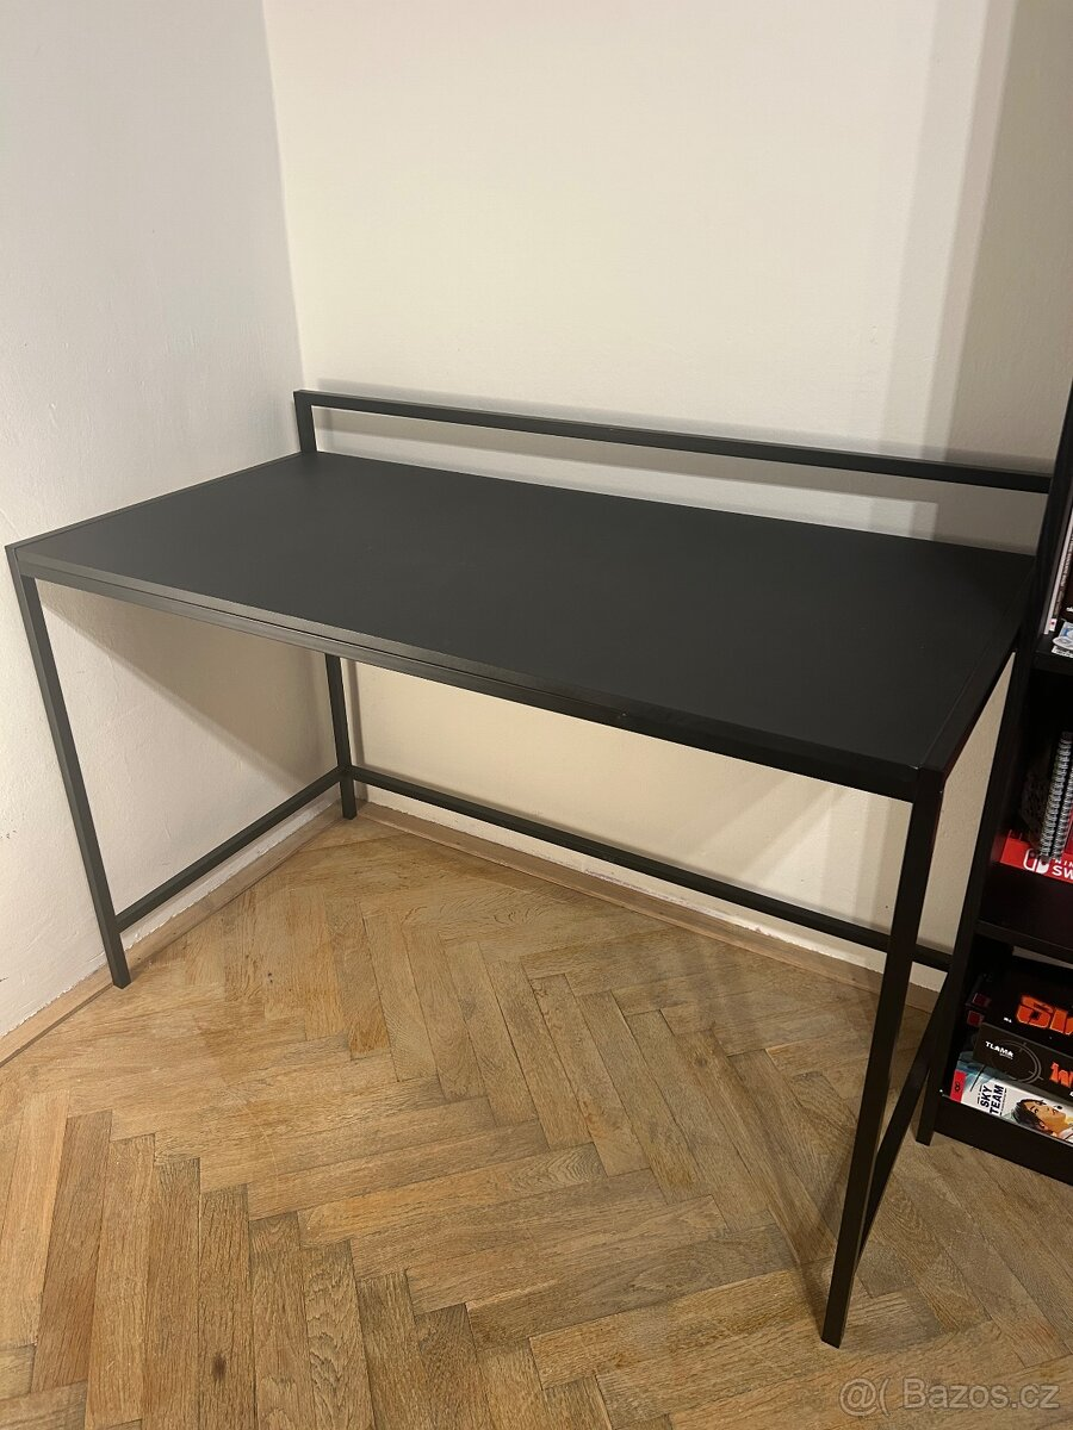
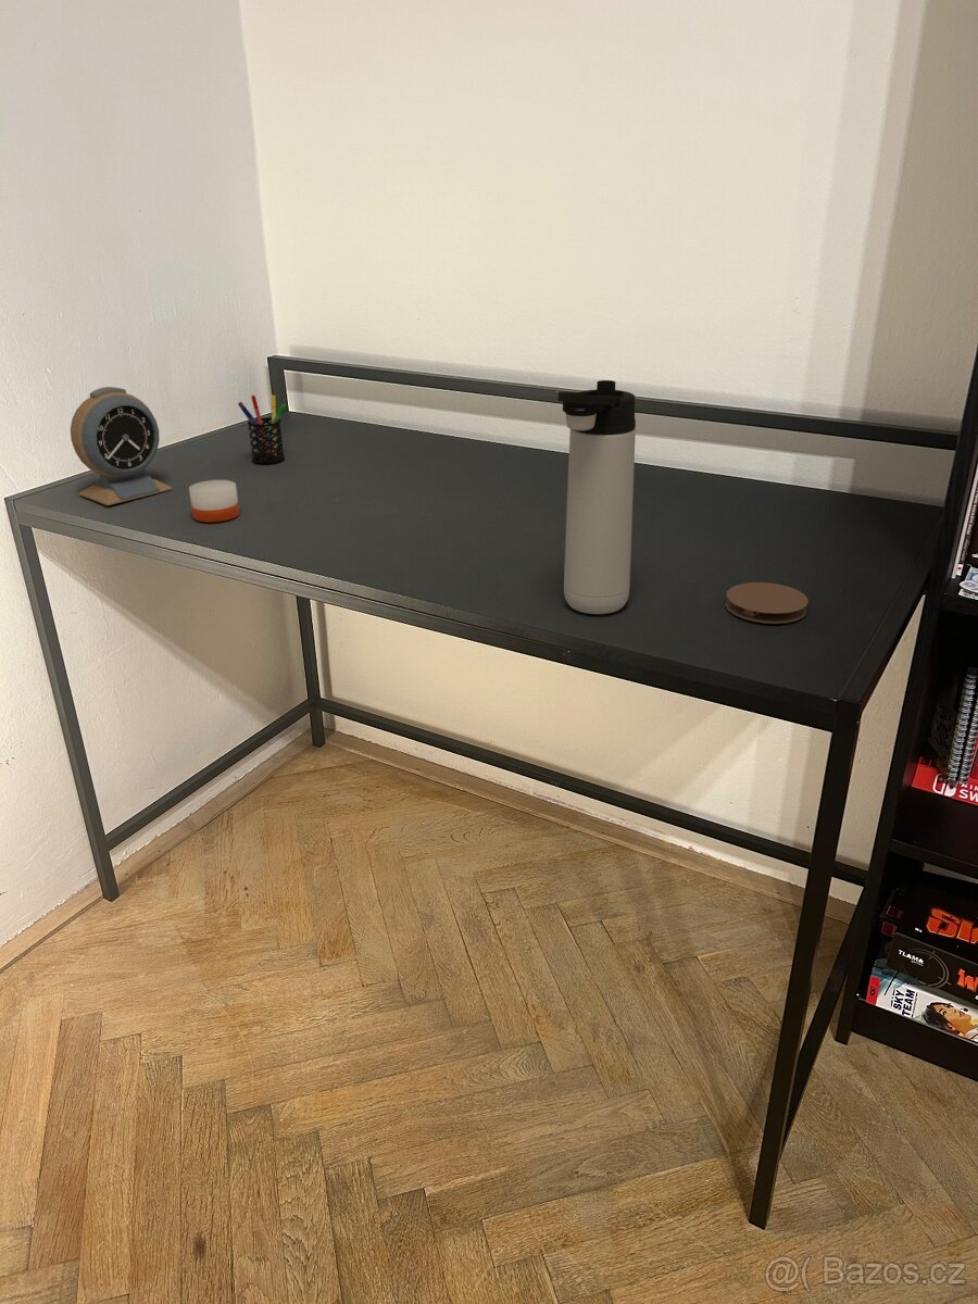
+ thermos bottle [556,379,637,615]
+ pen holder [237,394,287,465]
+ coaster [725,581,810,625]
+ alarm clock [70,386,174,506]
+ candle [188,468,240,523]
